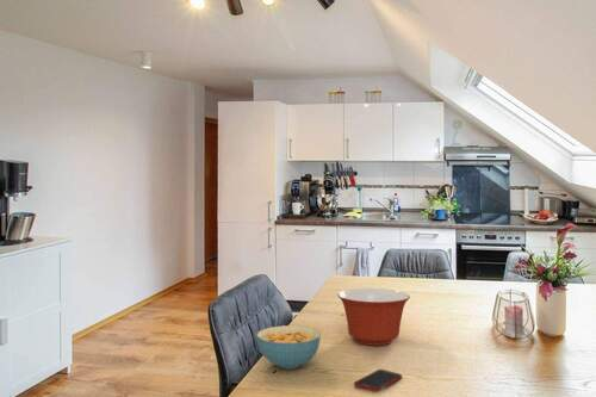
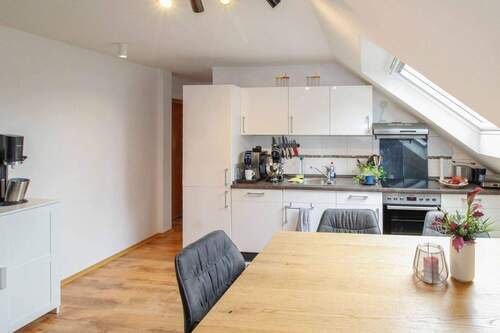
- cell phone [353,368,403,393]
- cereal bowl [255,324,322,371]
- mixing bowl [336,287,411,347]
